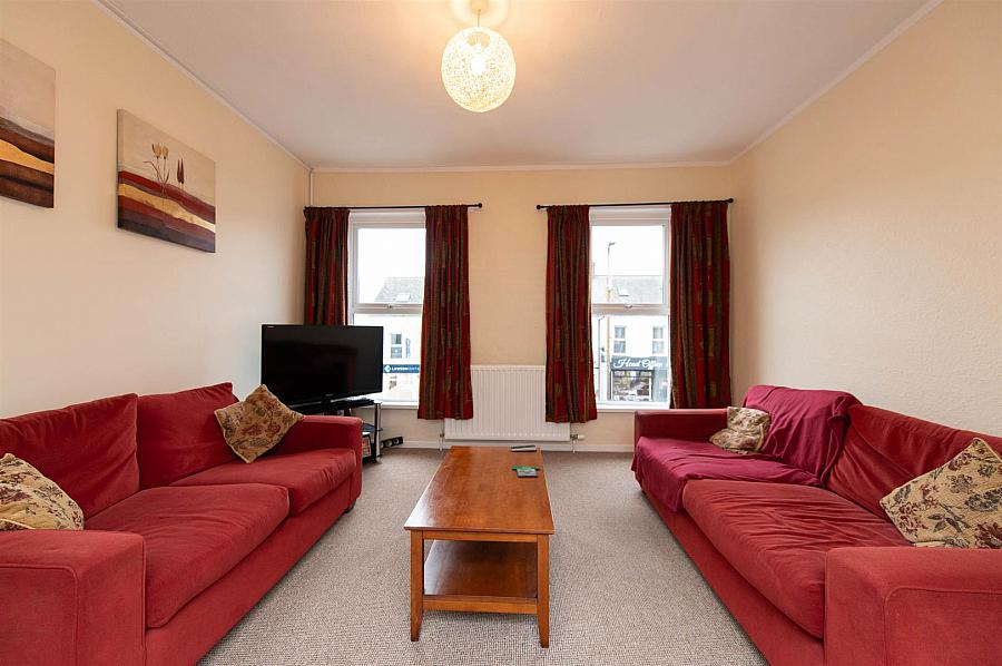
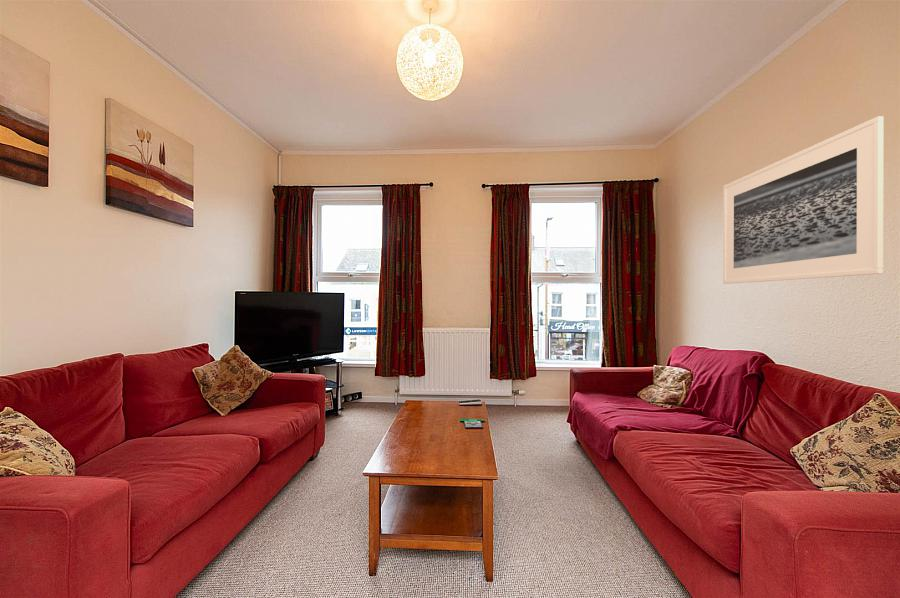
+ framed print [722,115,884,285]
